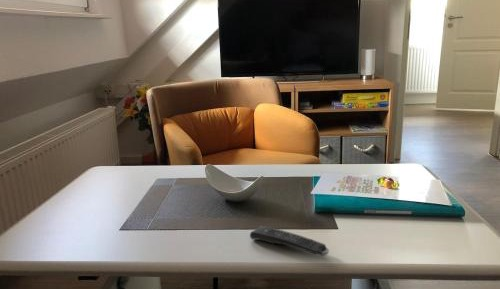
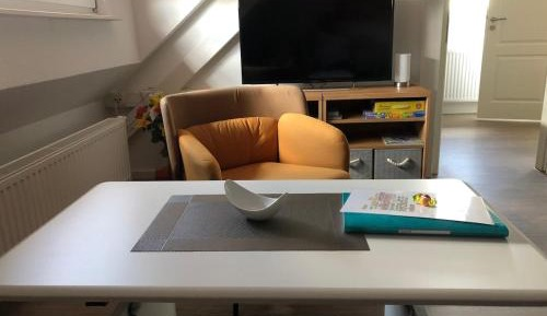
- remote control [249,225,330,257]
